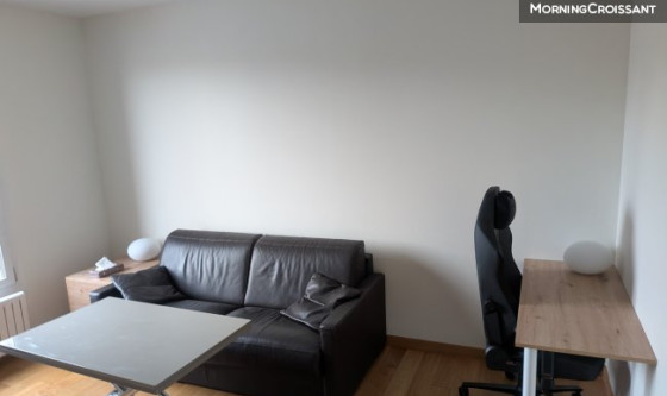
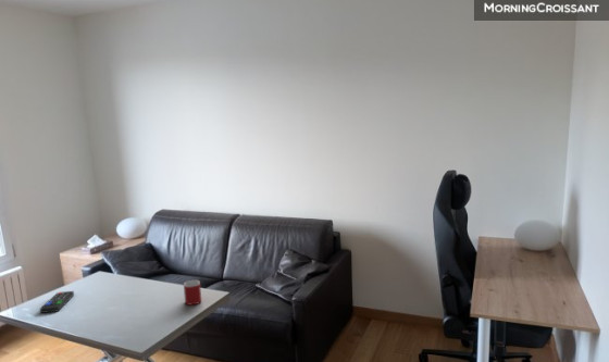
+ mug [183,279,202,307]
+ remote control [39,290,75,314]
